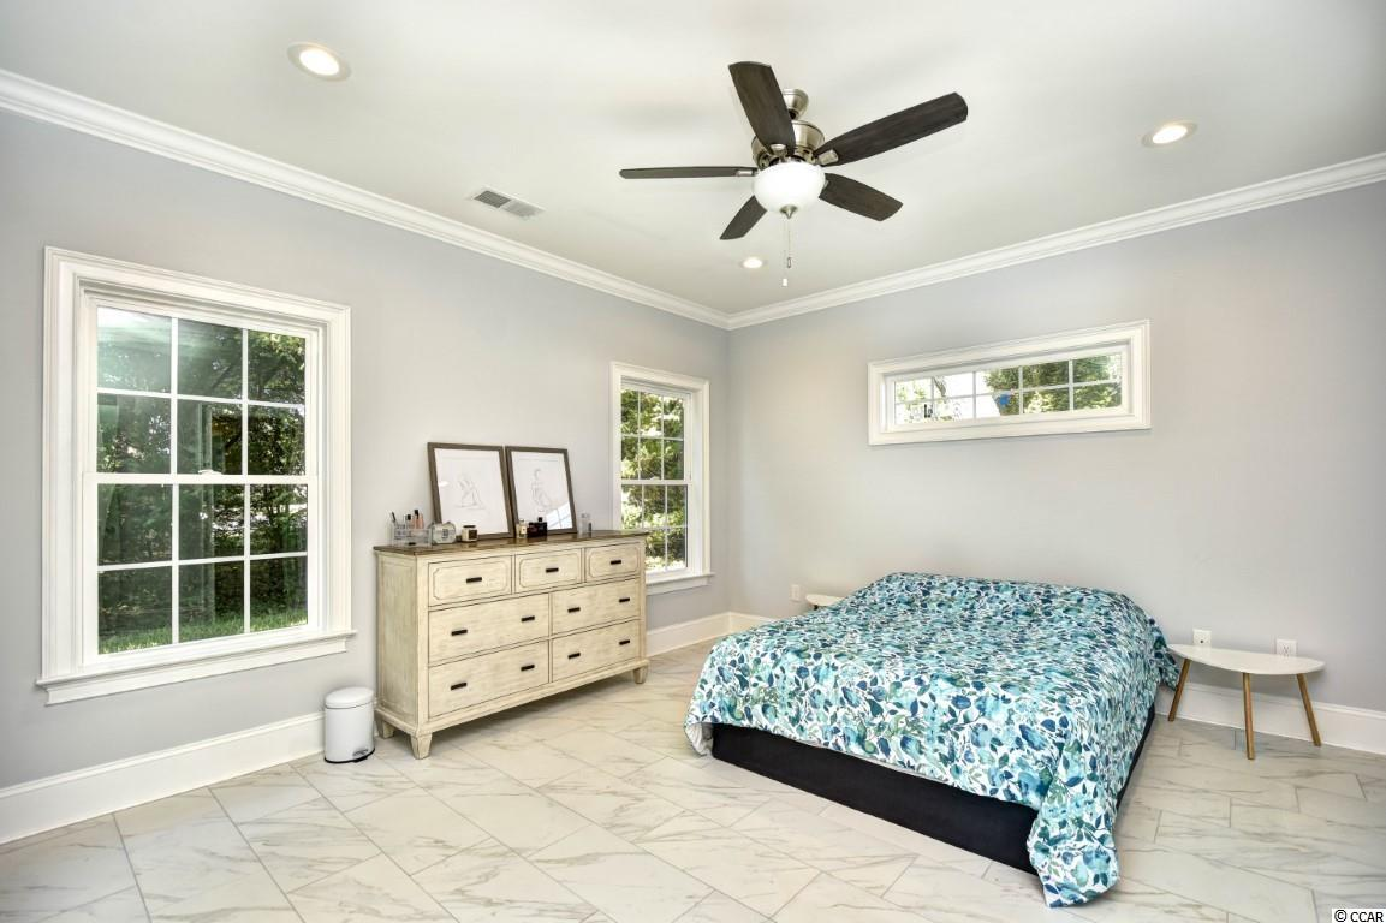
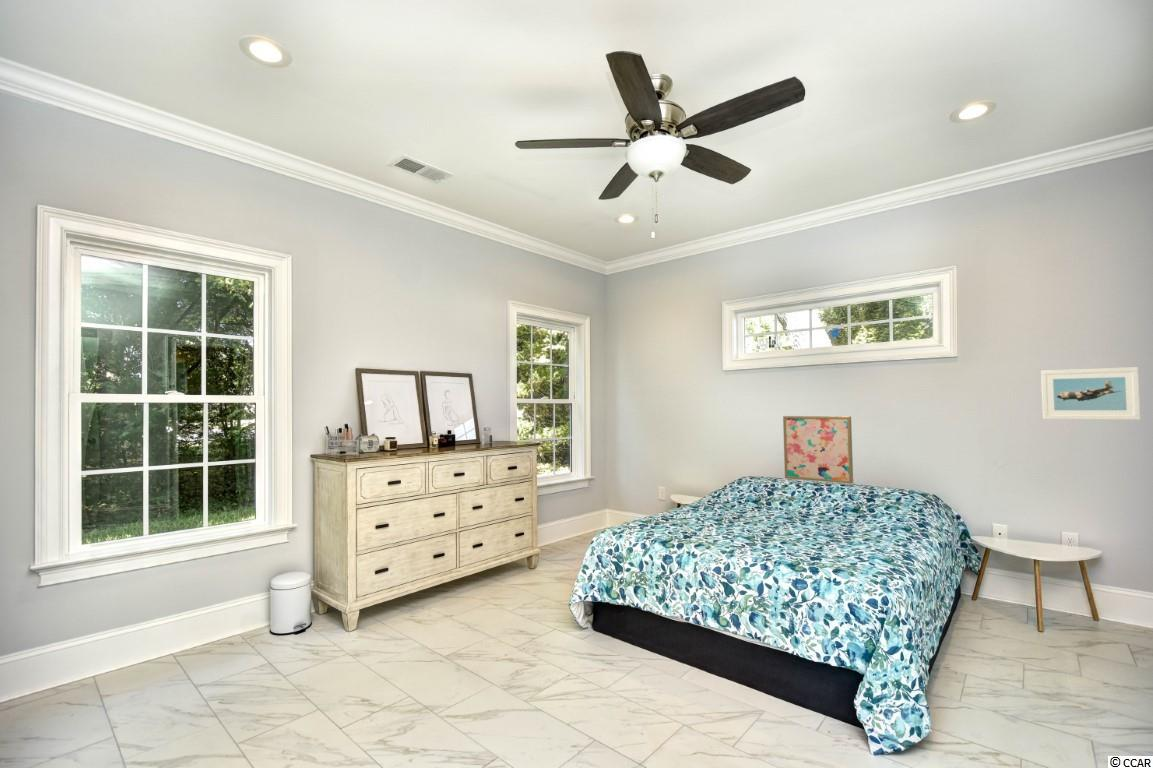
+ wall art [782,415,854,485]
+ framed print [1040,366,1142,421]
